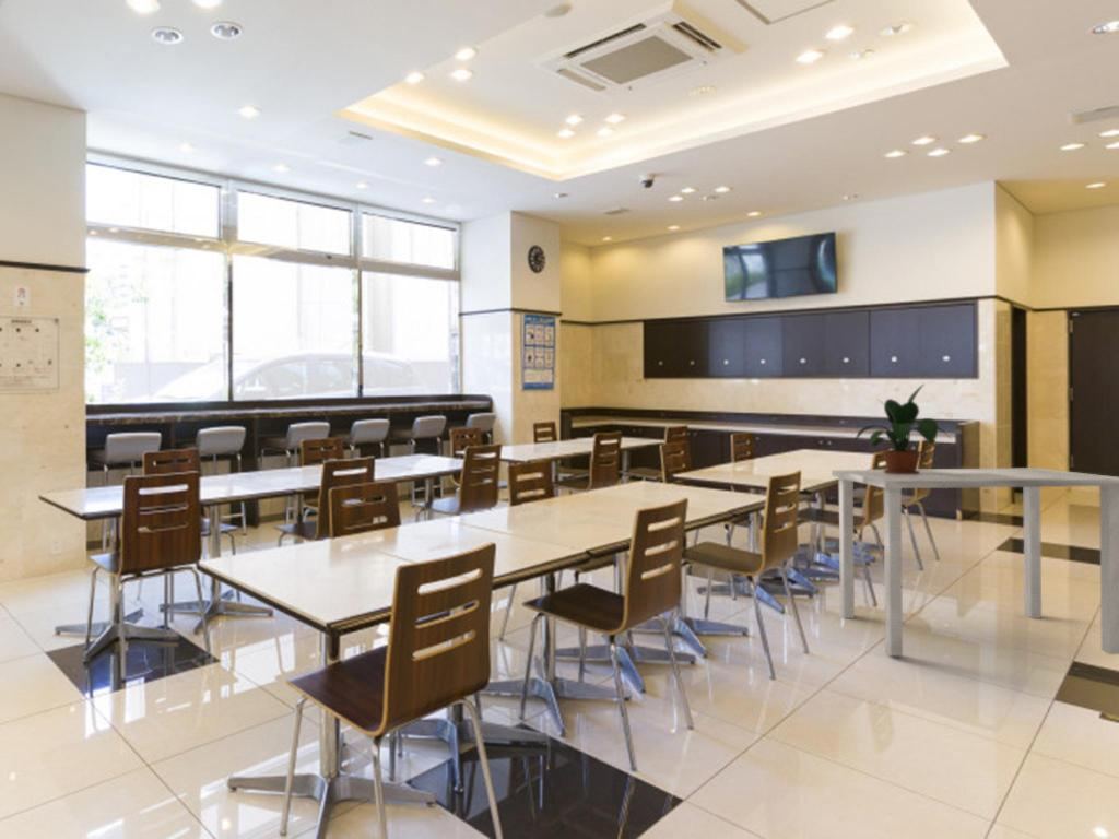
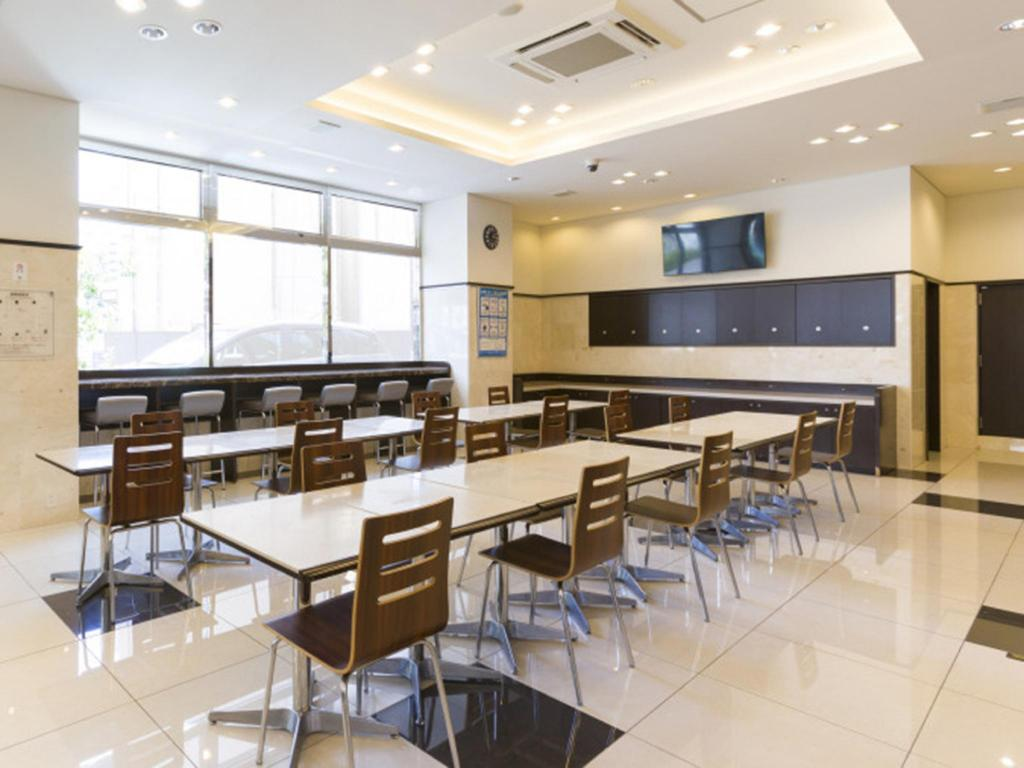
- dining table [831,466,1119,657]
- potted plant [853,382,953,474]
